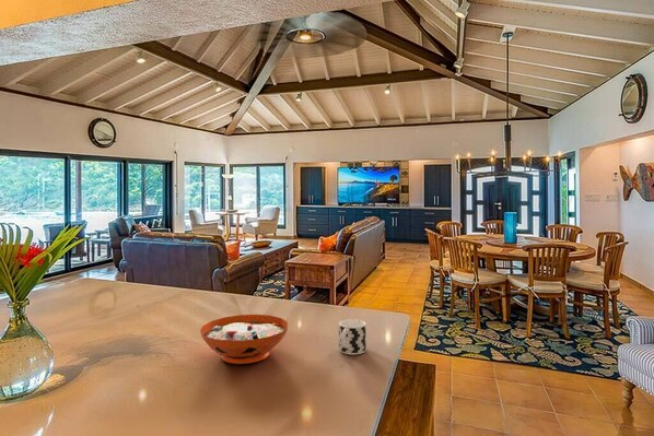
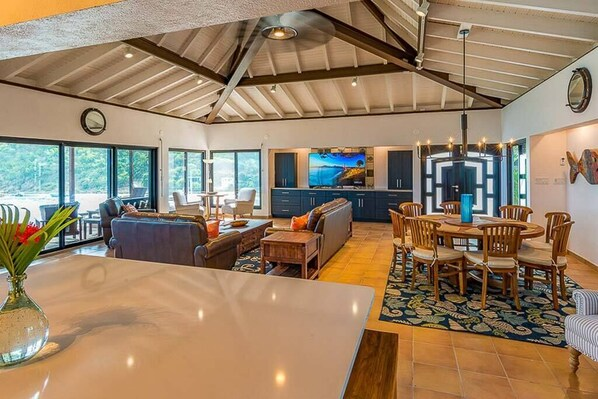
- decorative bowl [199,314,289,365]
- cup [338,318,367,356]
